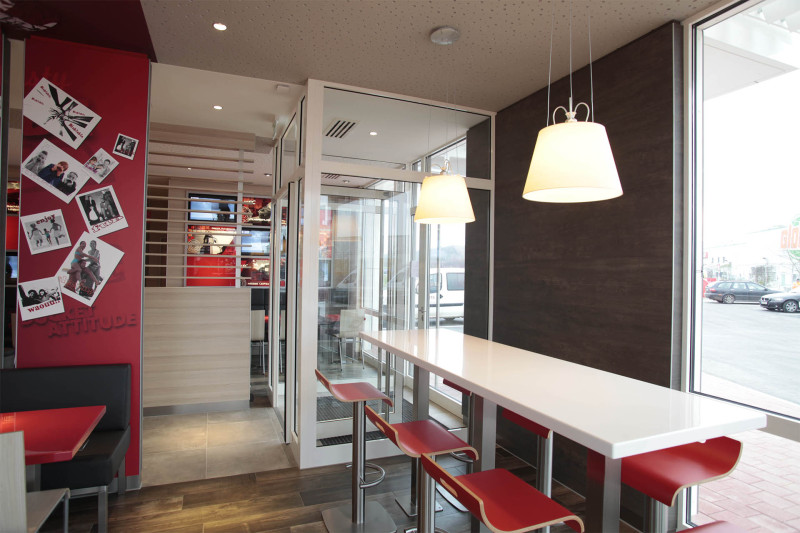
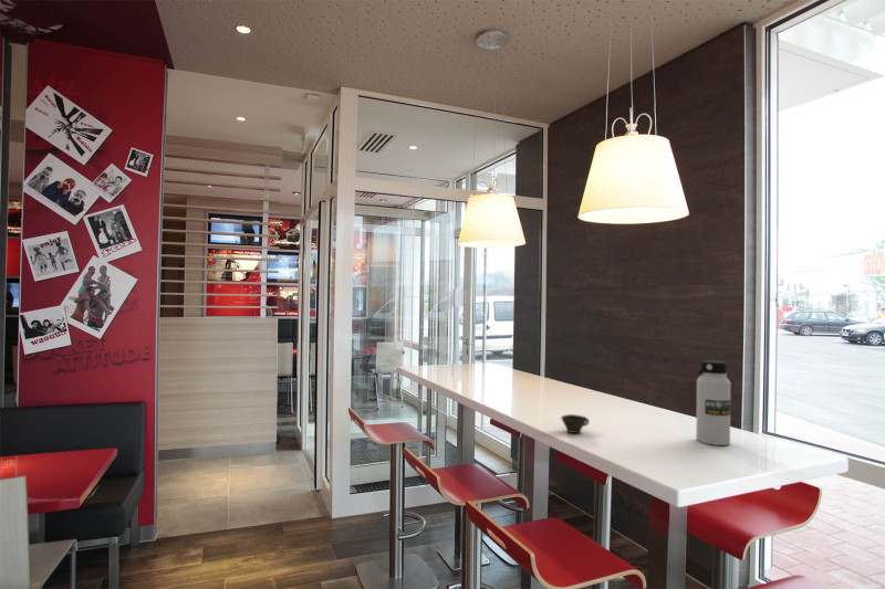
+ cup [560,413,590,434]
+ water bottle [695,359,731,446]
